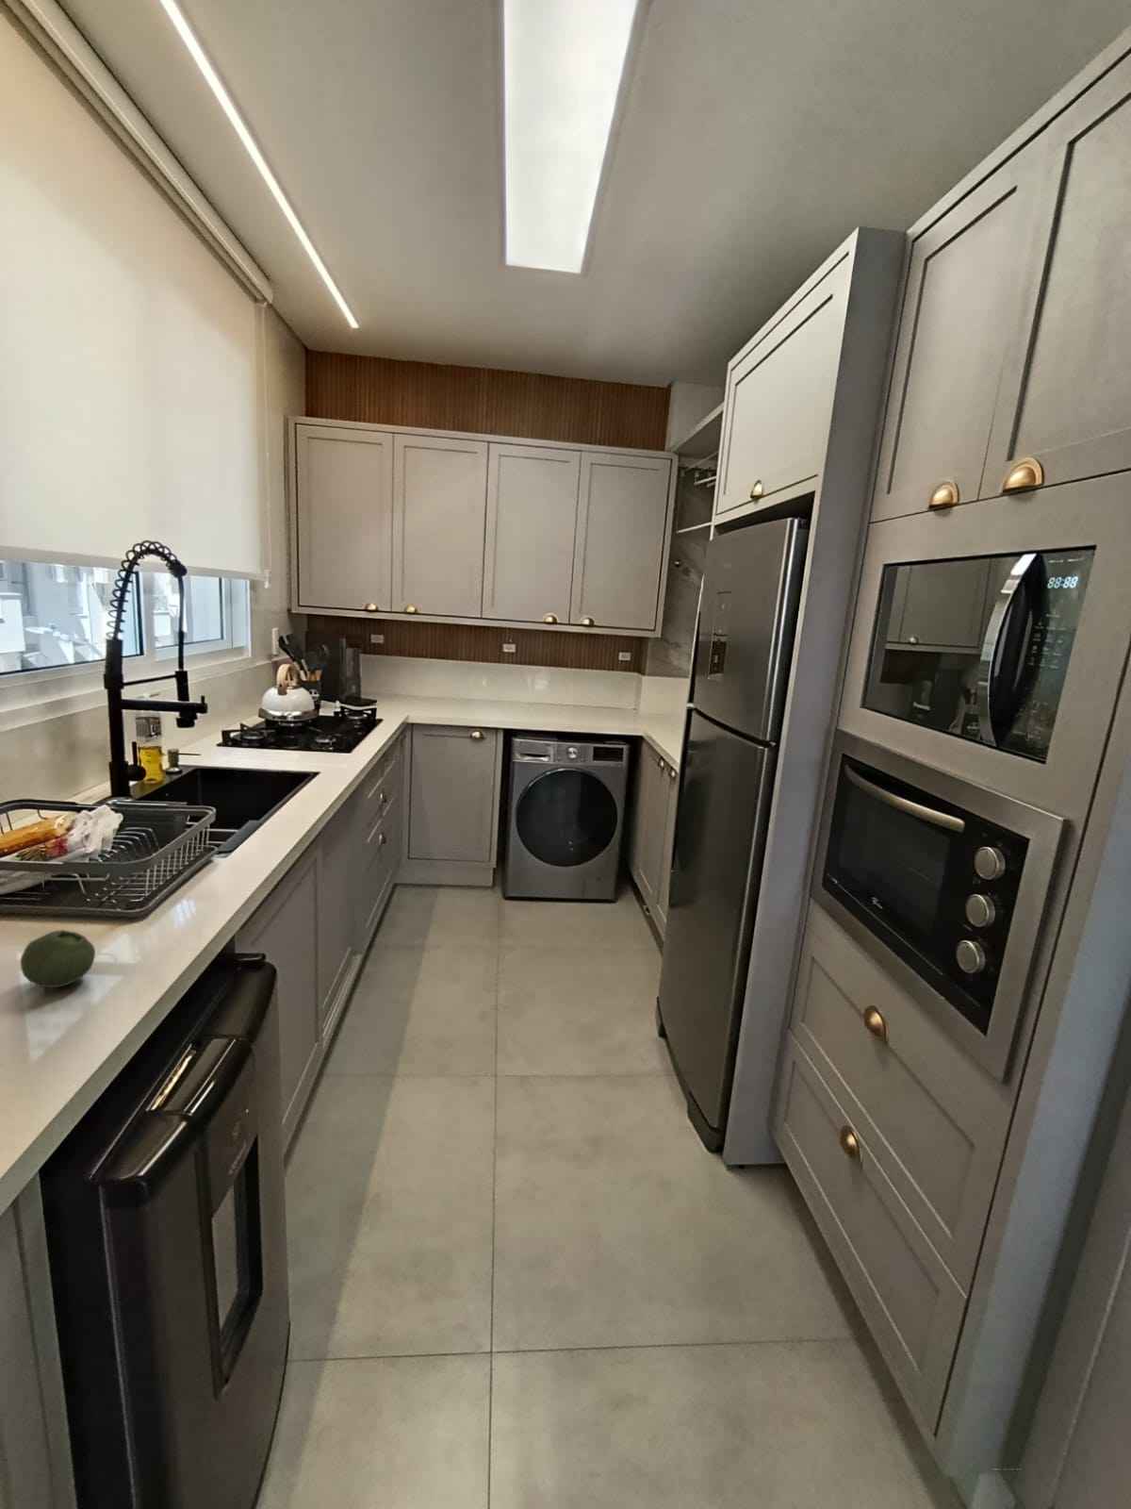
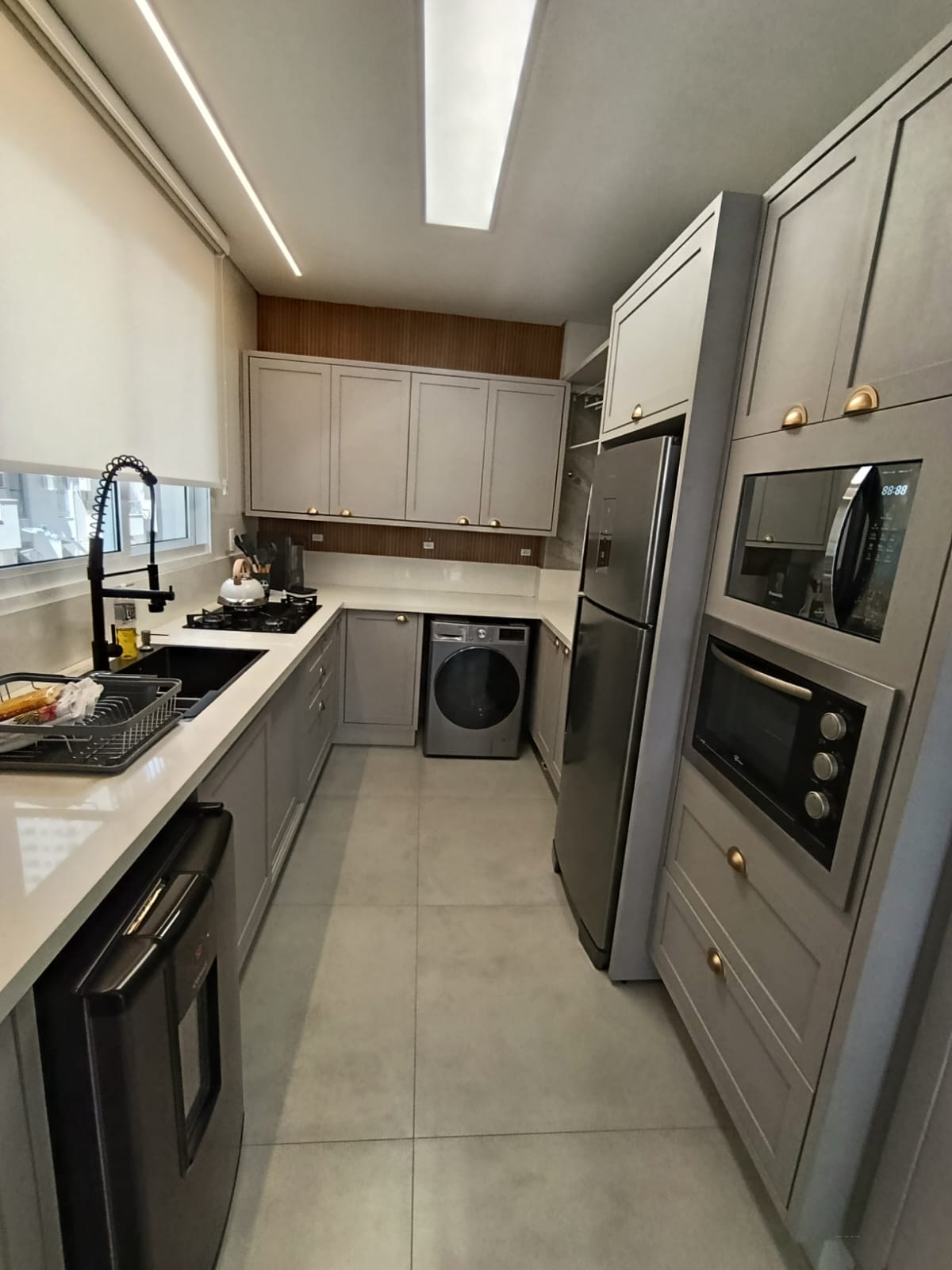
- fruit [20,929,96,989]
